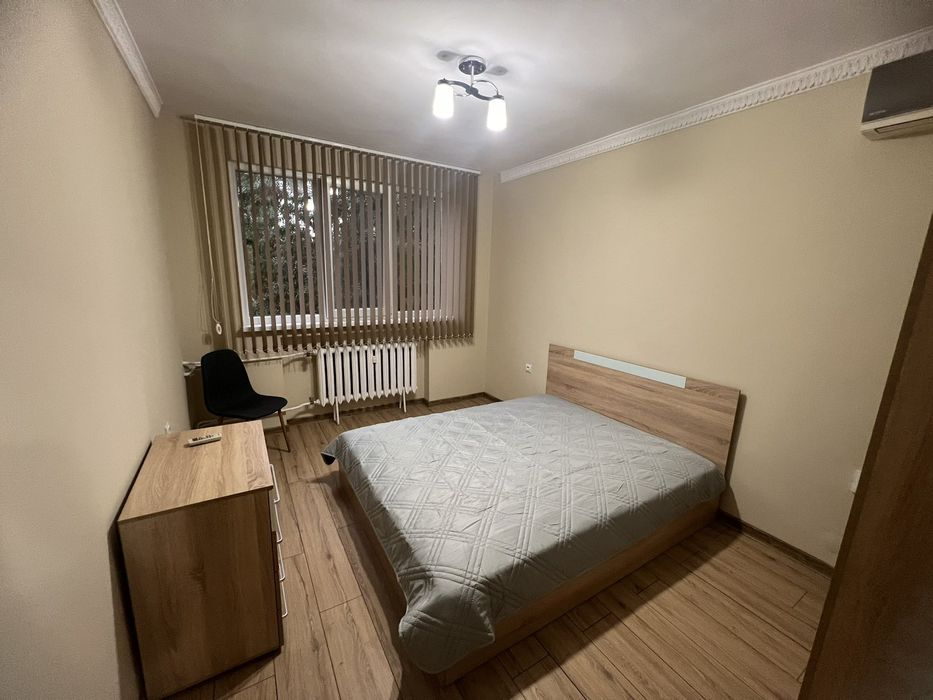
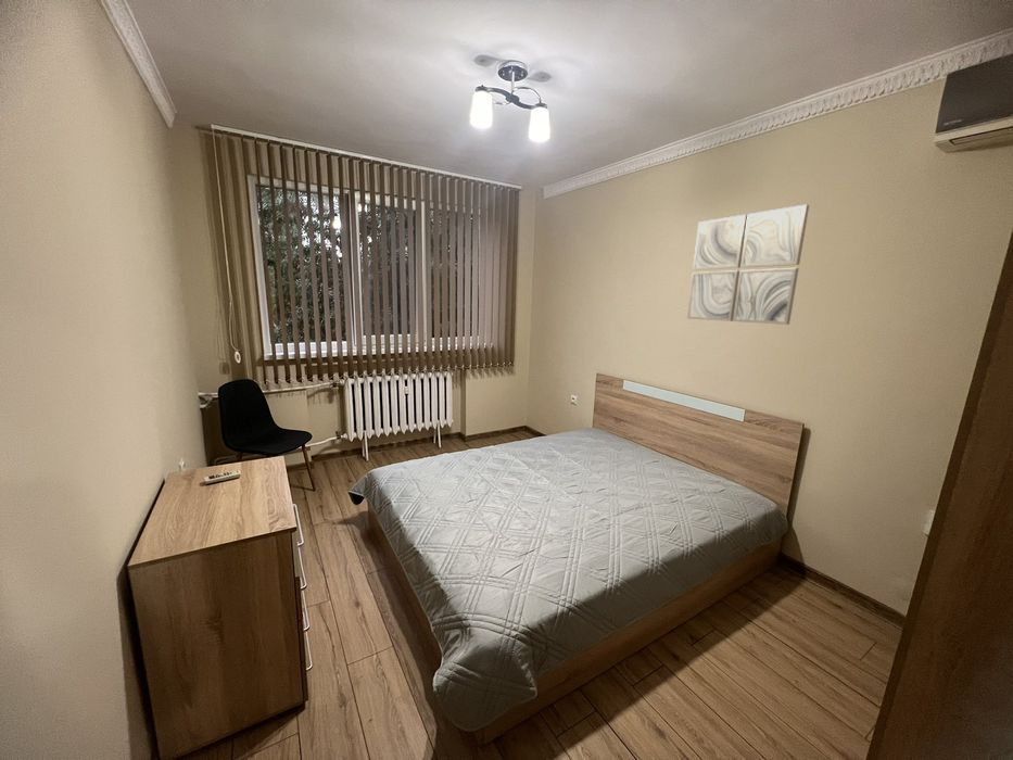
+ wall art [686,203,810,326]
